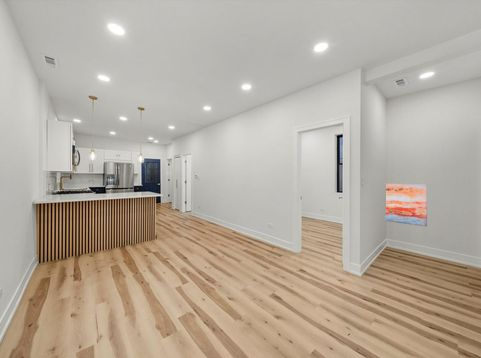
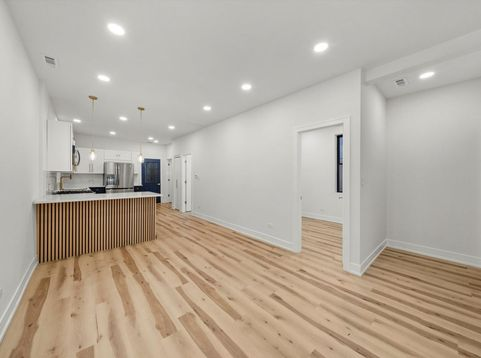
- wall art [384,183,428,227]
